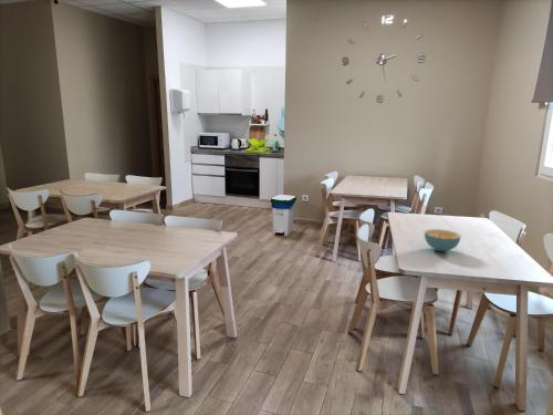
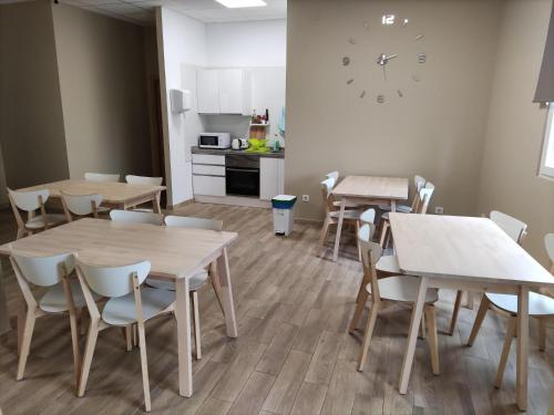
- cereal bowl [424,228,462,252]
